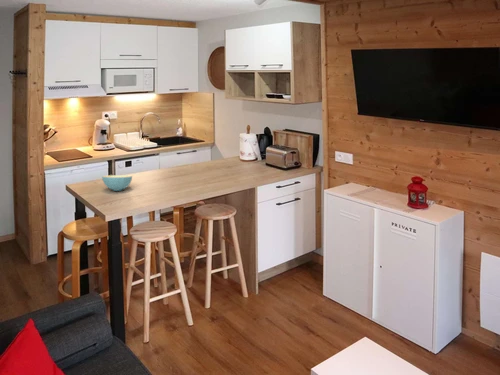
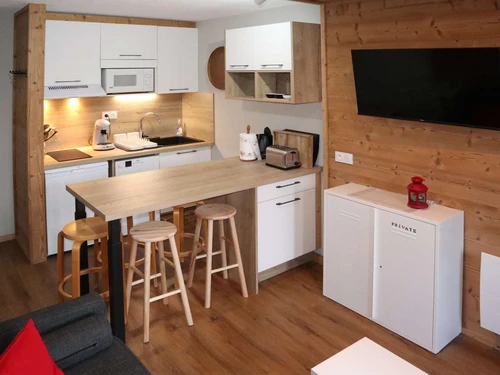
- cereal bowl [101,174,133,192]
